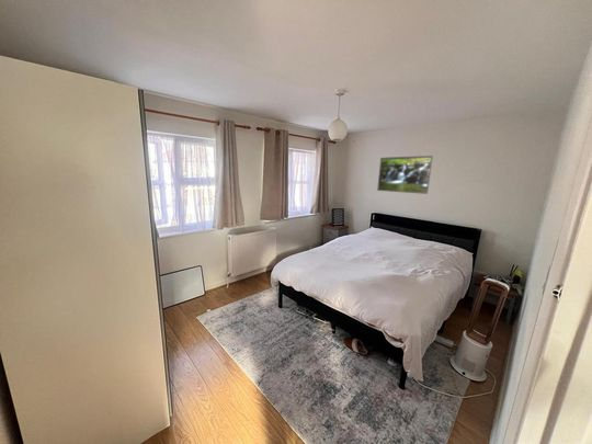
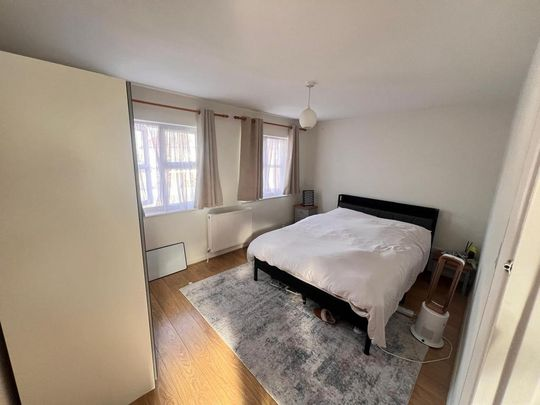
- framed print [376,155,434,195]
